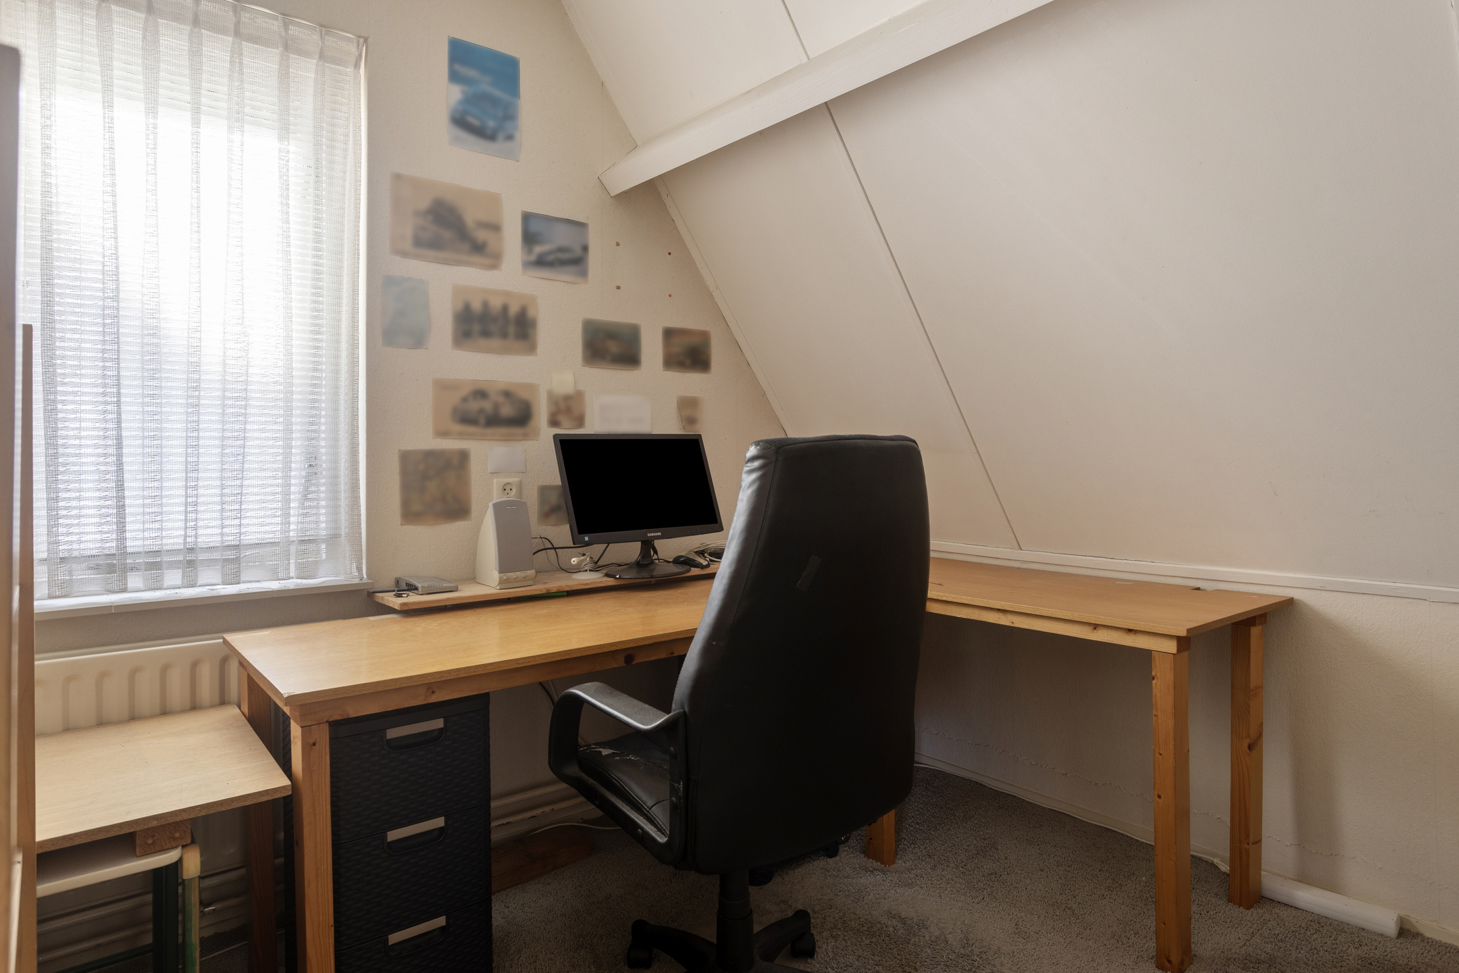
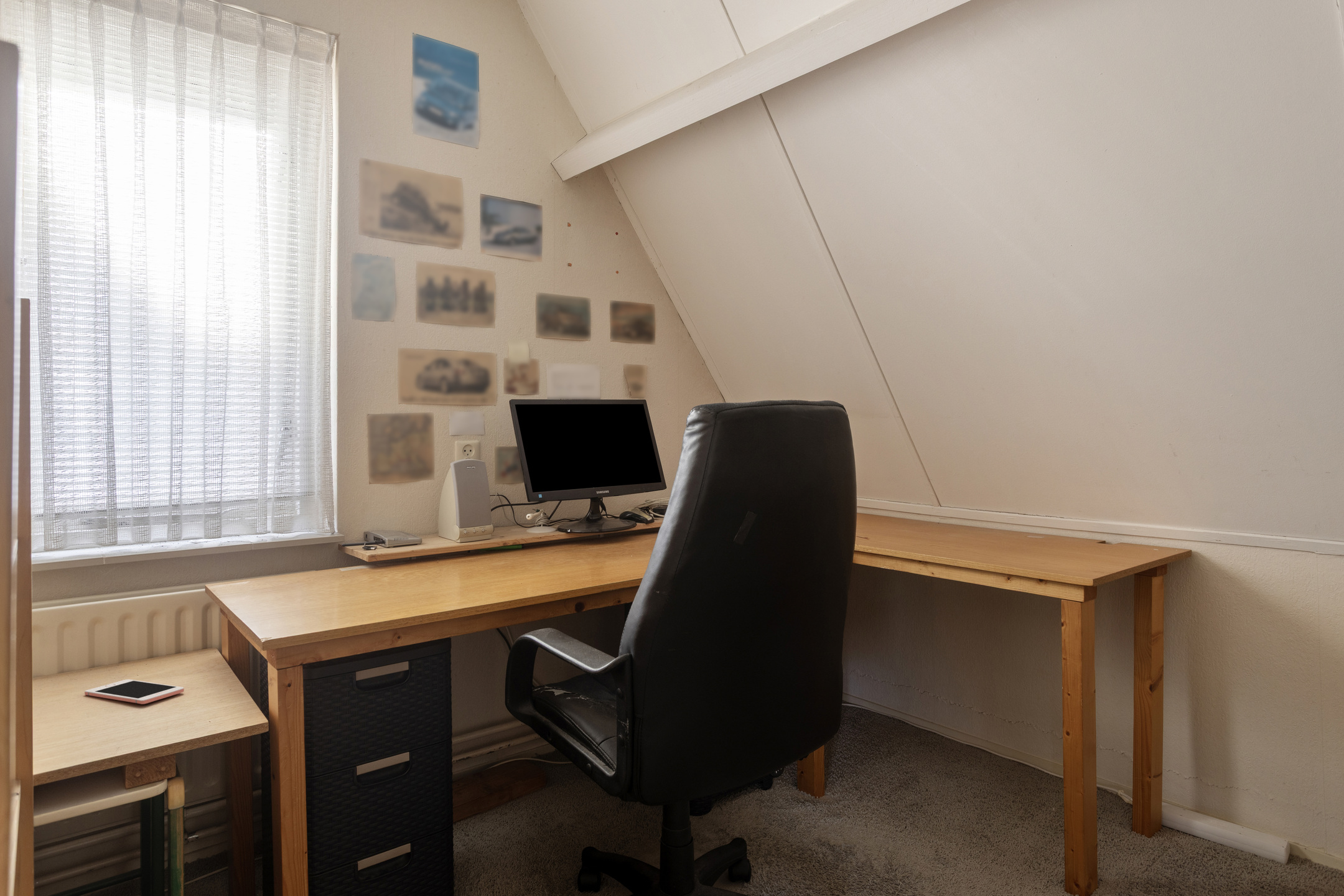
+ cell phone [84,679,185,704]
